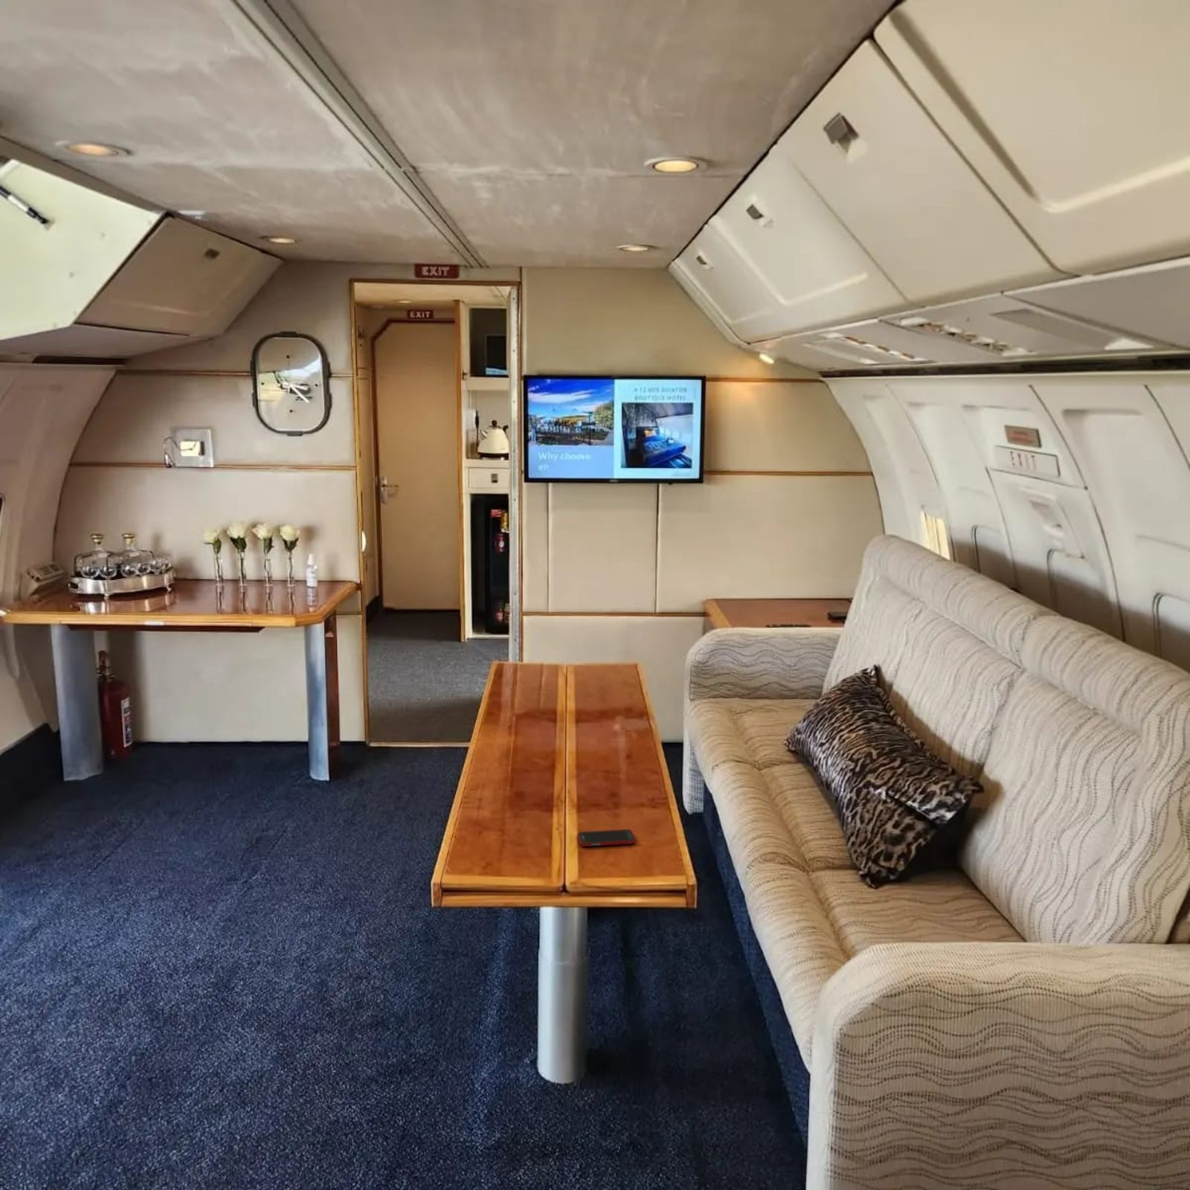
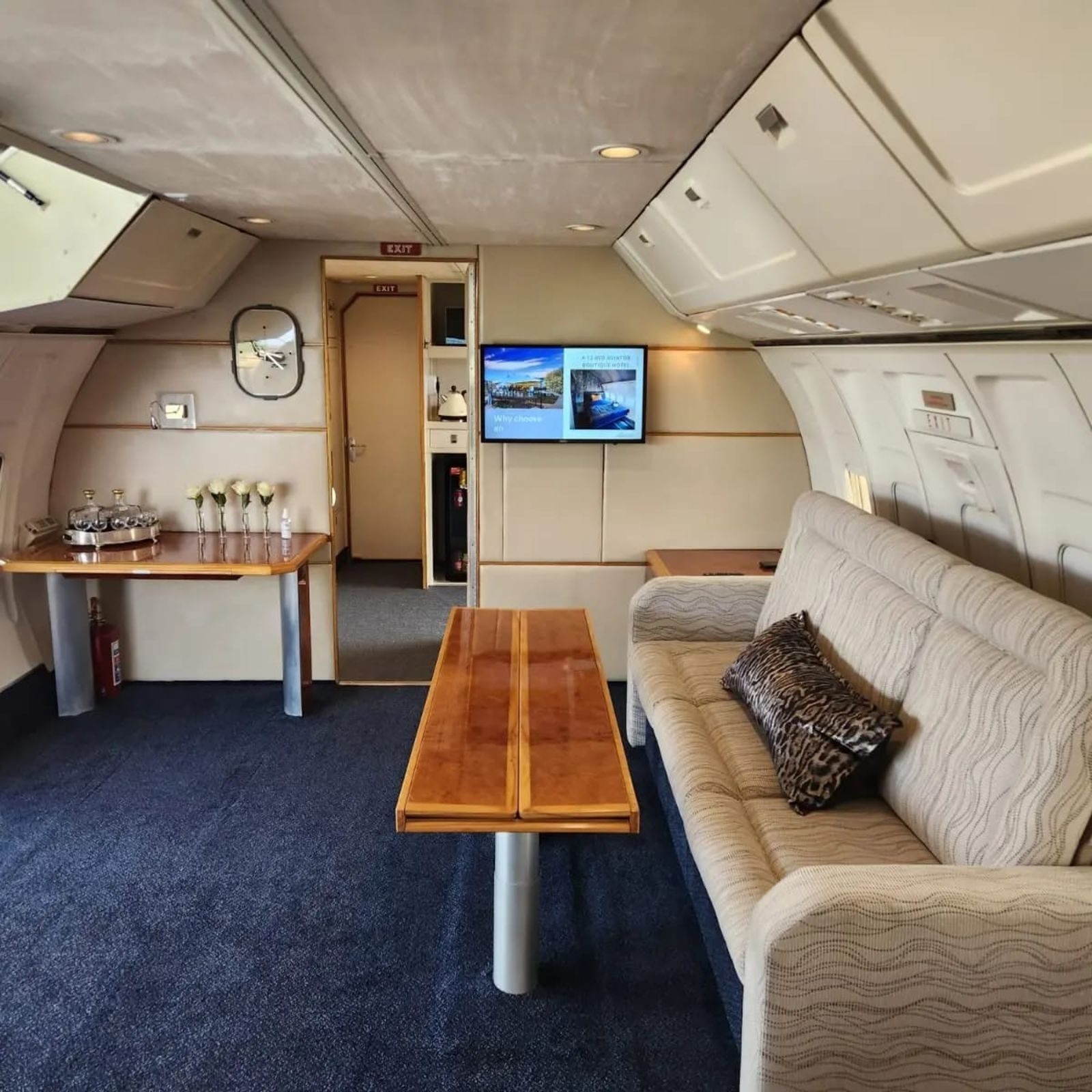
- cell phone [576,828,636,847]
